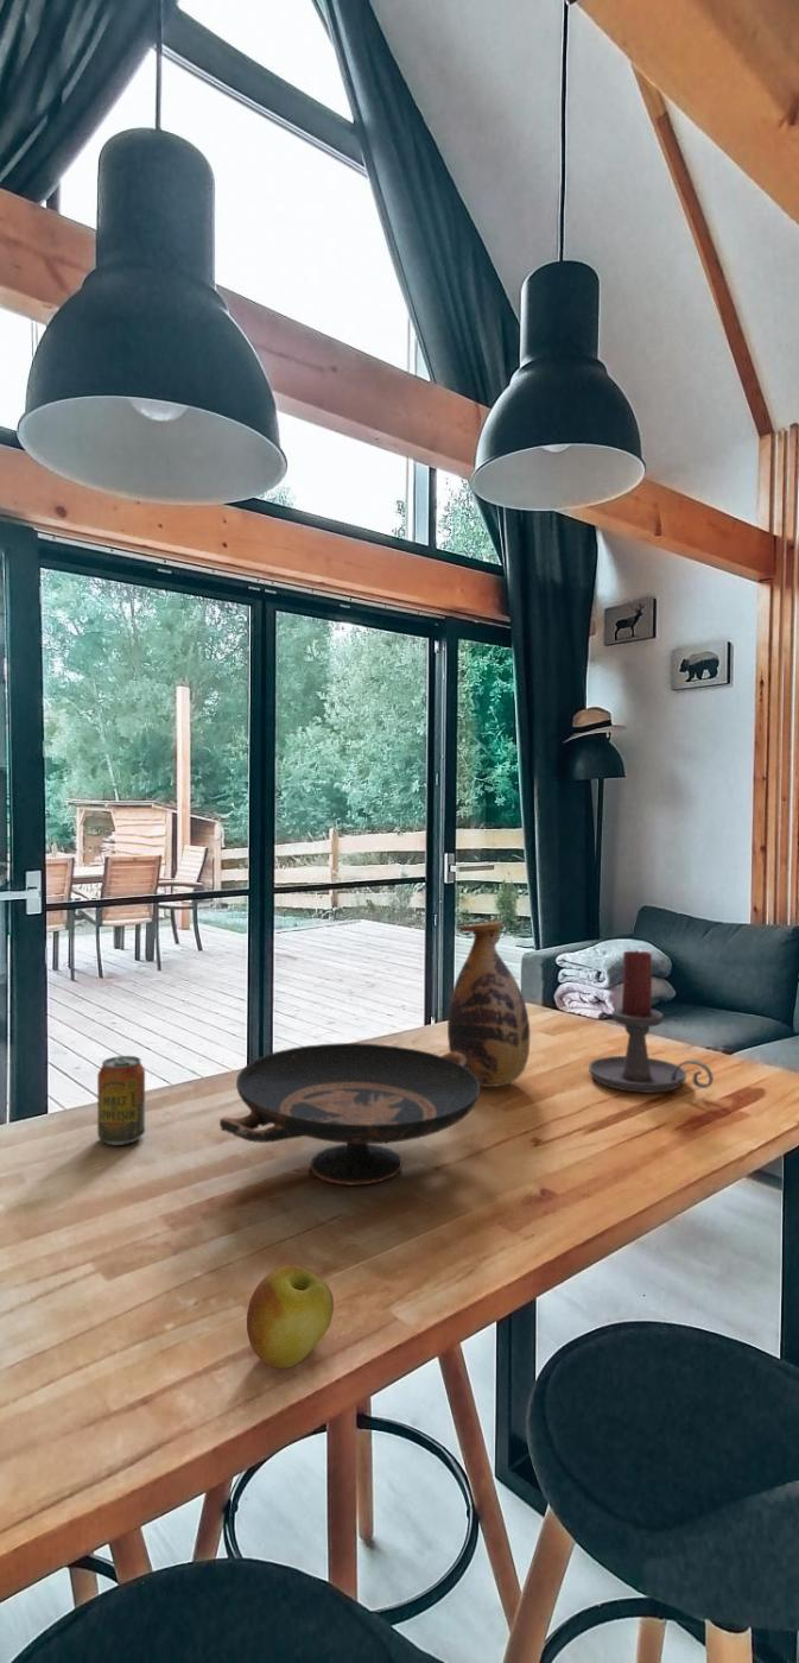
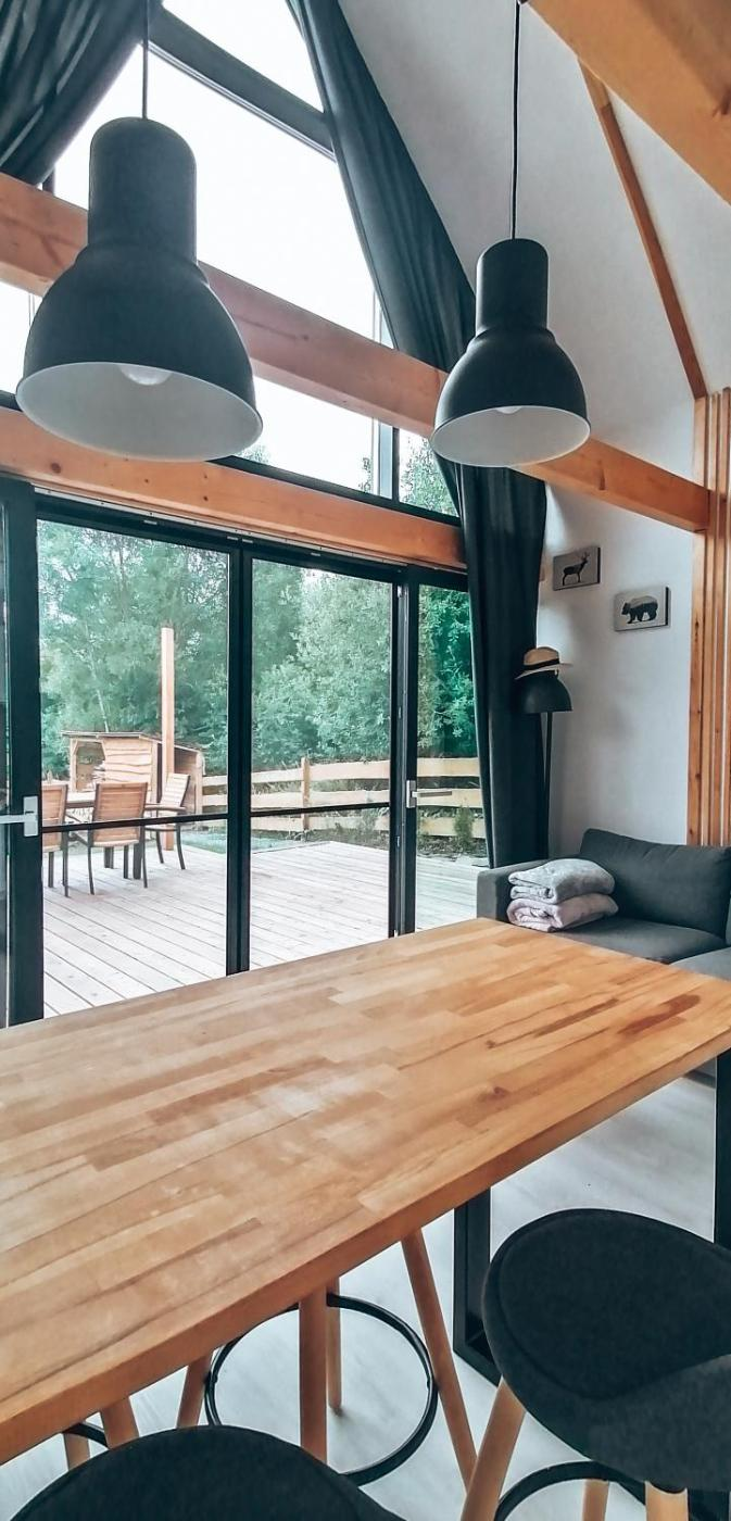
- apple [246,1263,335,1370]
- vase [446,919,531,1088]
- candle holder [588,948,715,1094]
- beverage can [96,1055,146,1146]
- decorative bowl [218,1042,482,1187]
